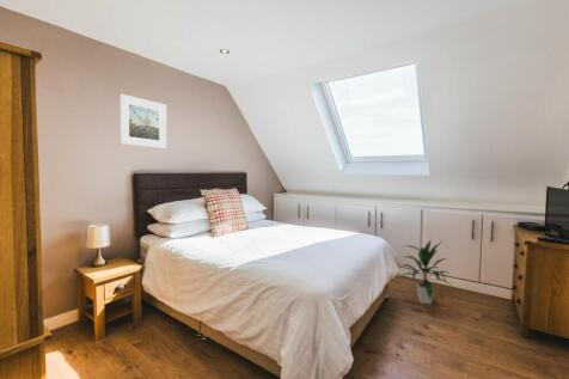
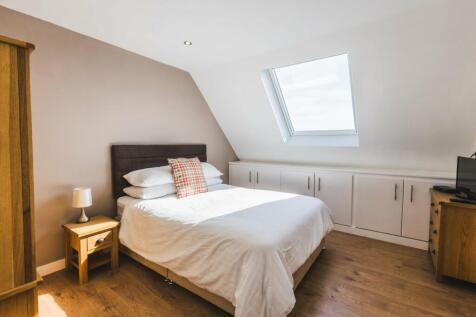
- indoor plant [399,238,452,306]
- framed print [118,93,167,149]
